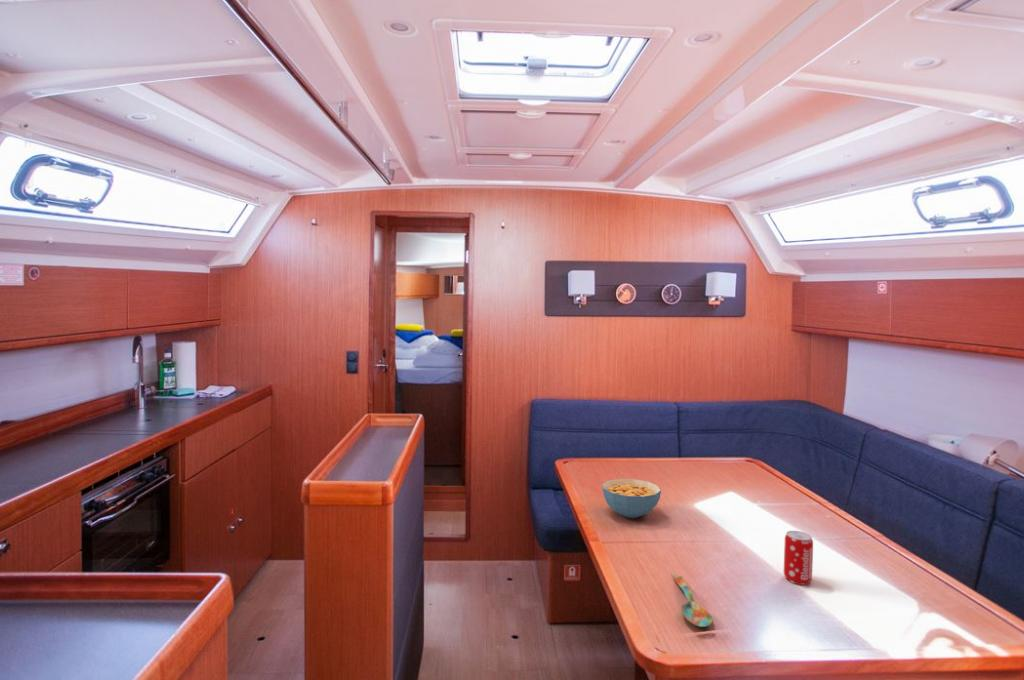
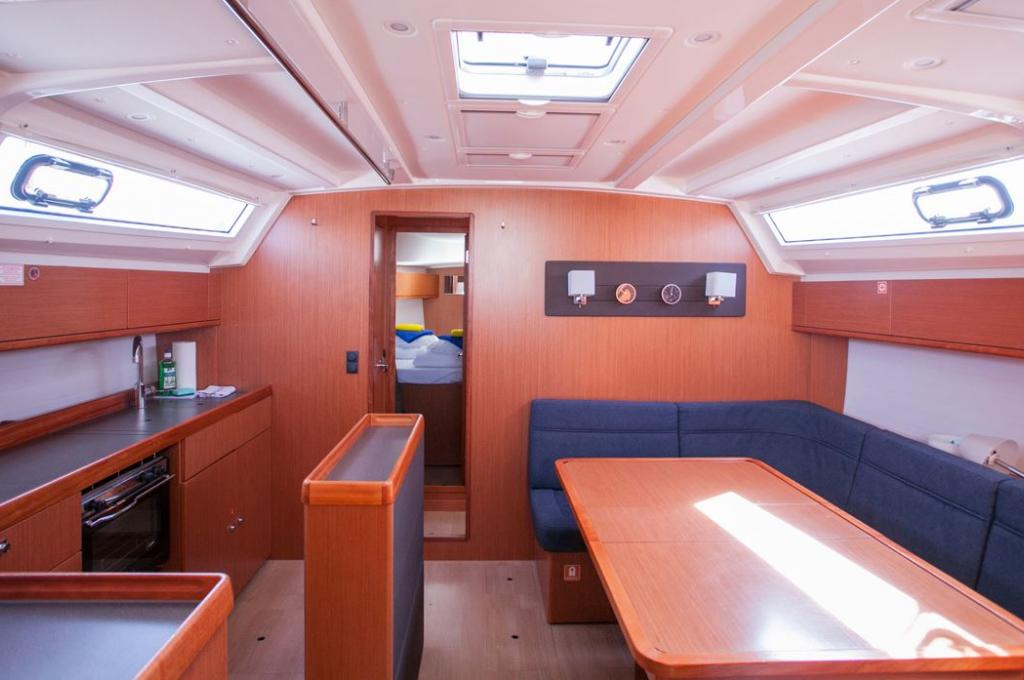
- spoon [670,572,713,628]
- cereal bowl [601,478,662,519]
- beverage can [783,530,814,586]
